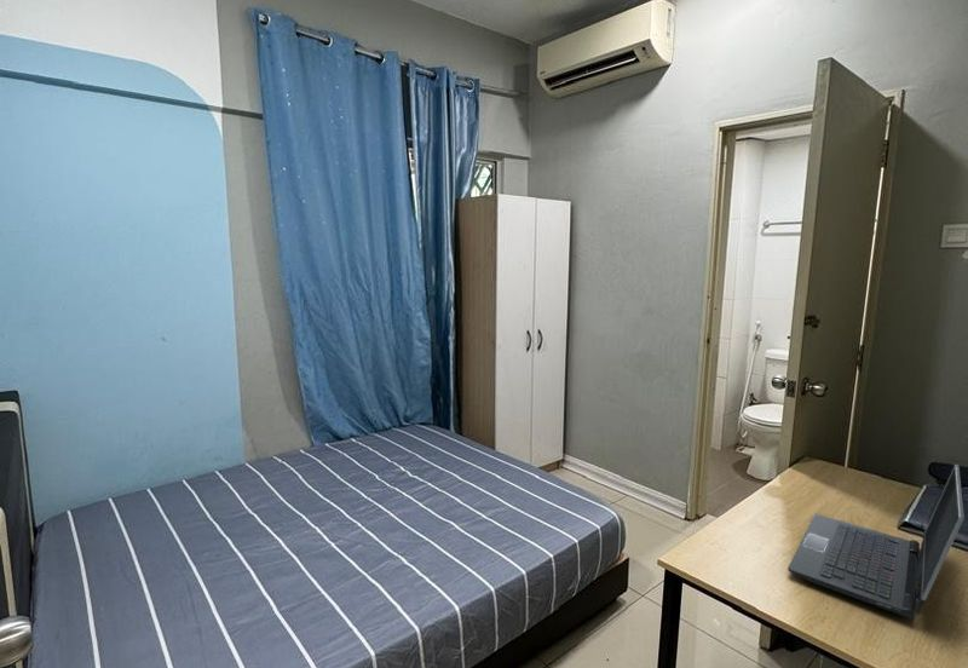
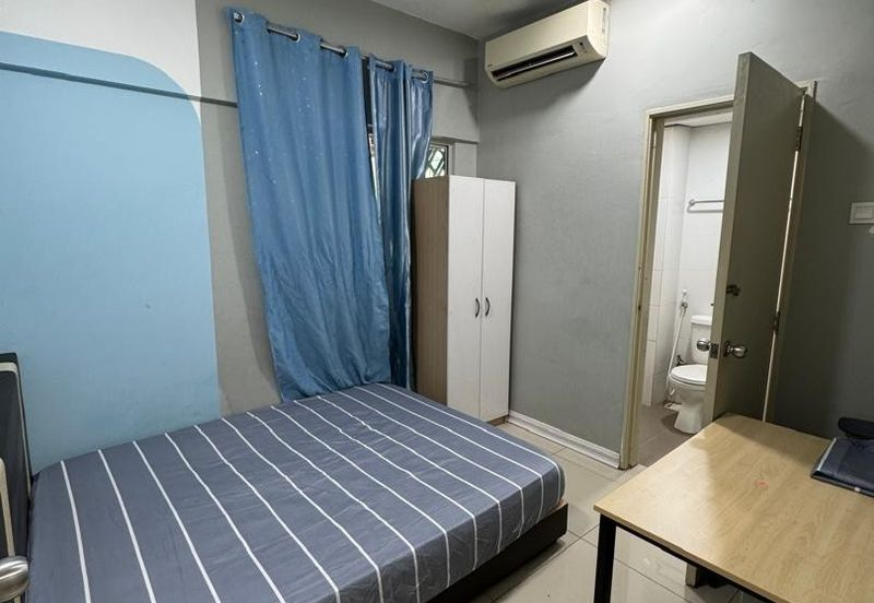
- laptop computer [786,463,966,621]
